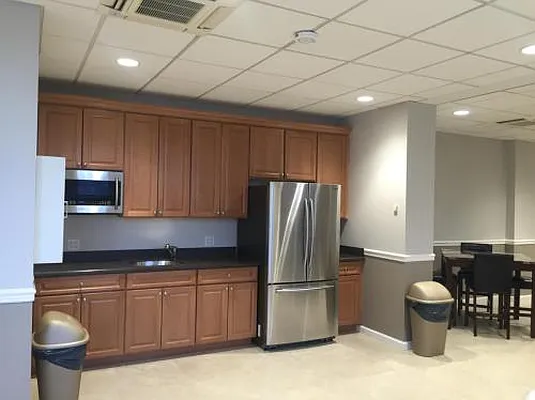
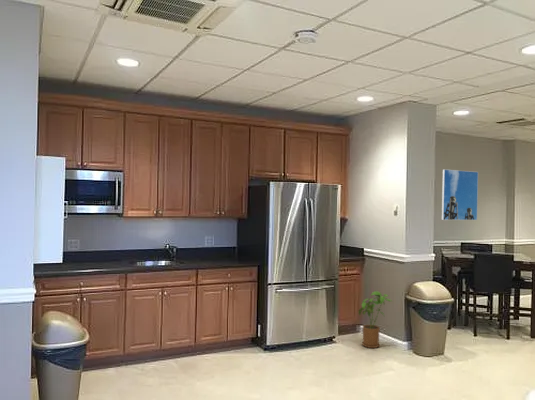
+ house plant [358,290,392,349]
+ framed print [441,168,479,221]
